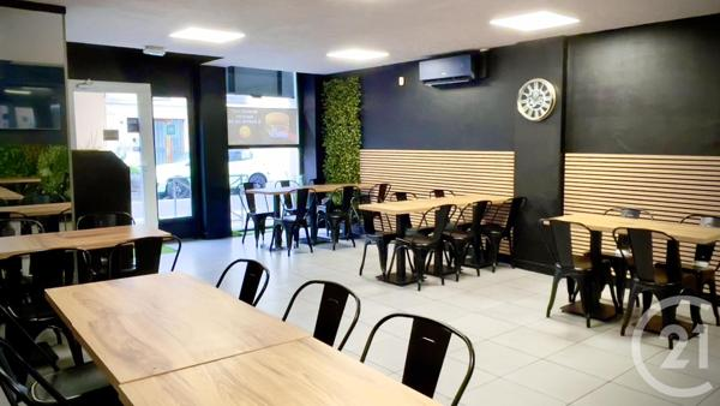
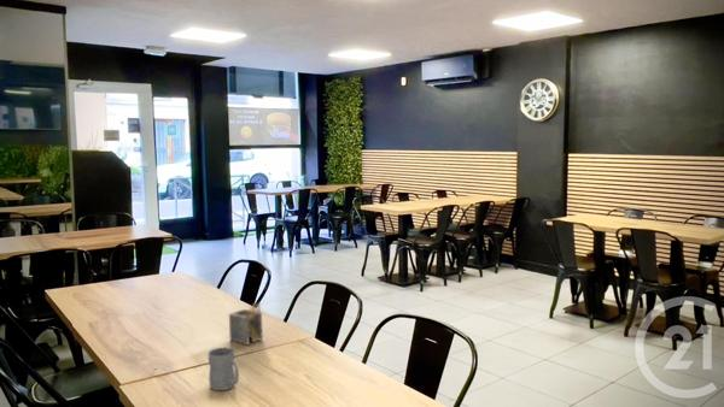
+ mug [206,347,240,391]
+ napkin holder [228,302,264,347]
